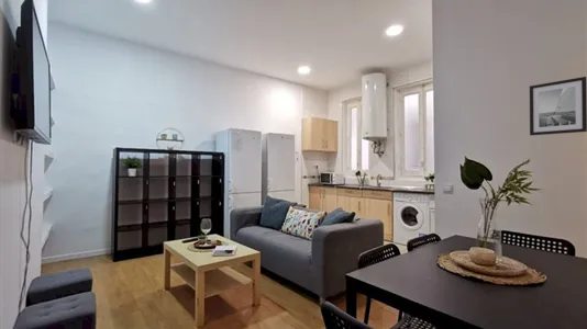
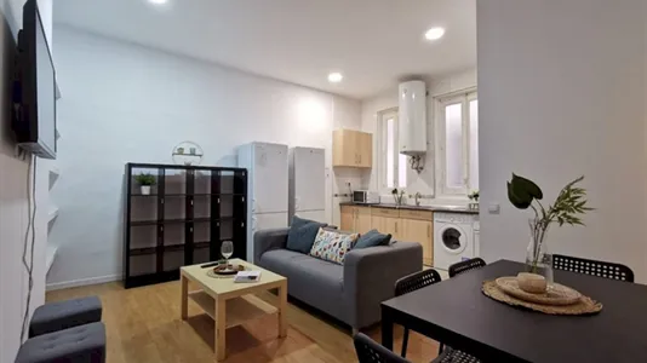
- wall art [529,76,587,137]
